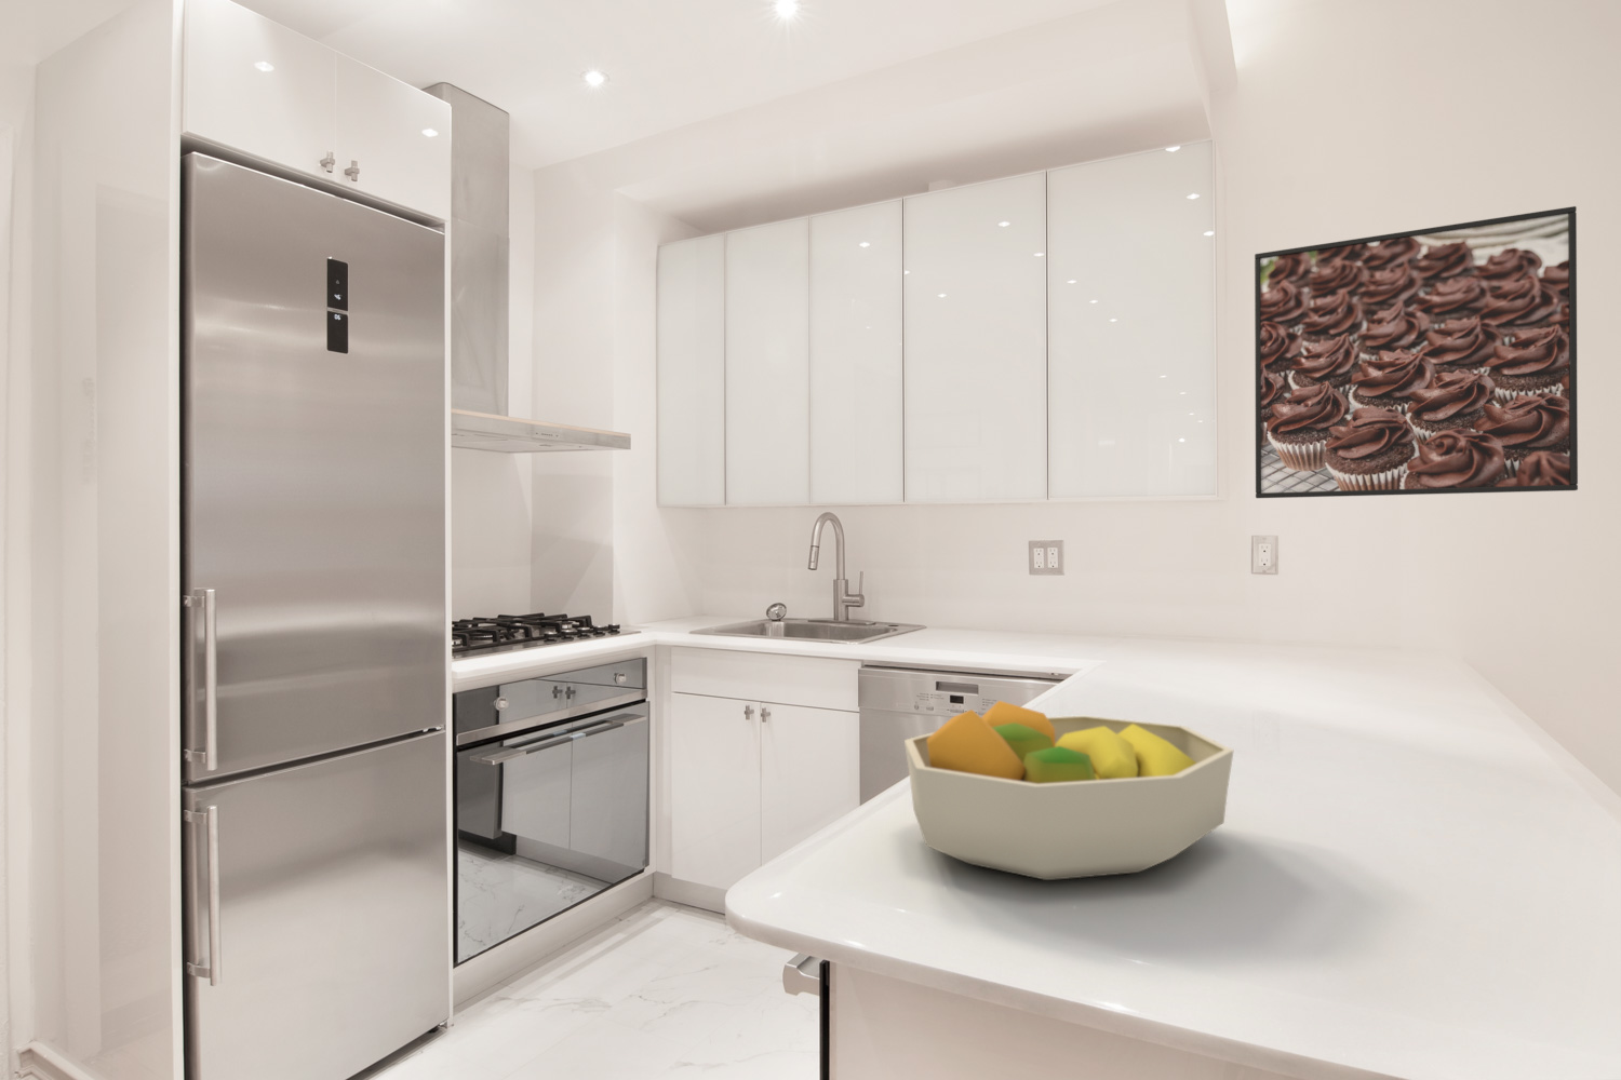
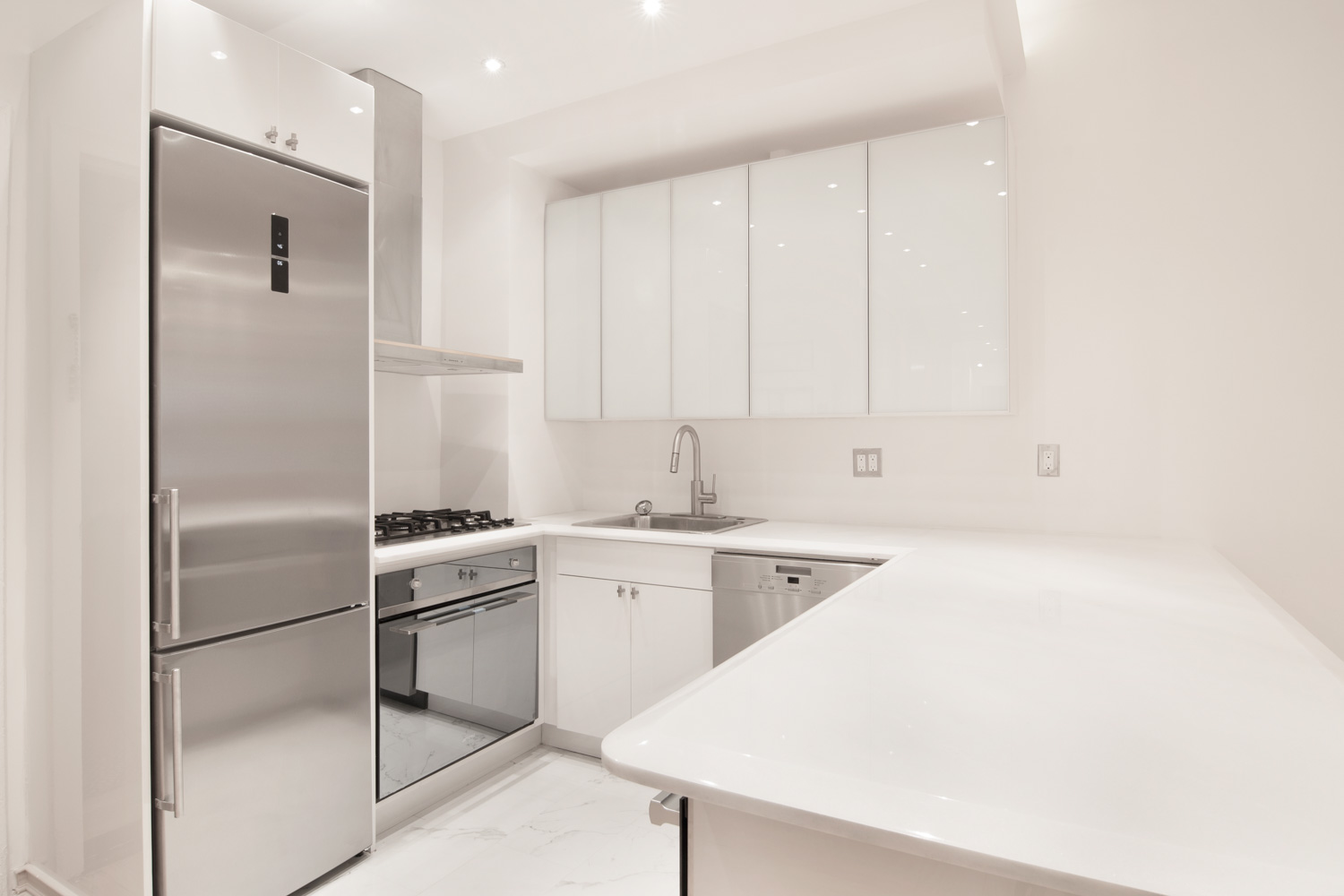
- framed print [1253,205,1579,499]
- fruit bowl [903,700,1235,881]
